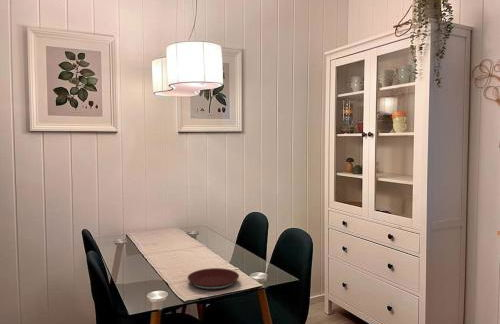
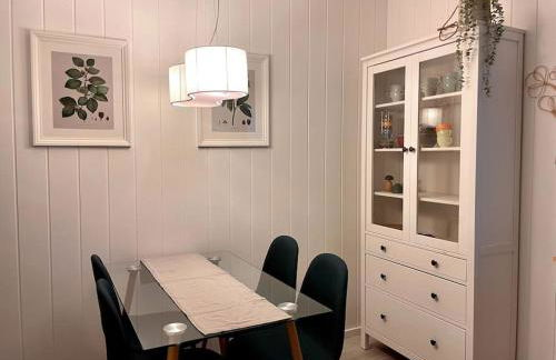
- plate [187,267,240,291]
